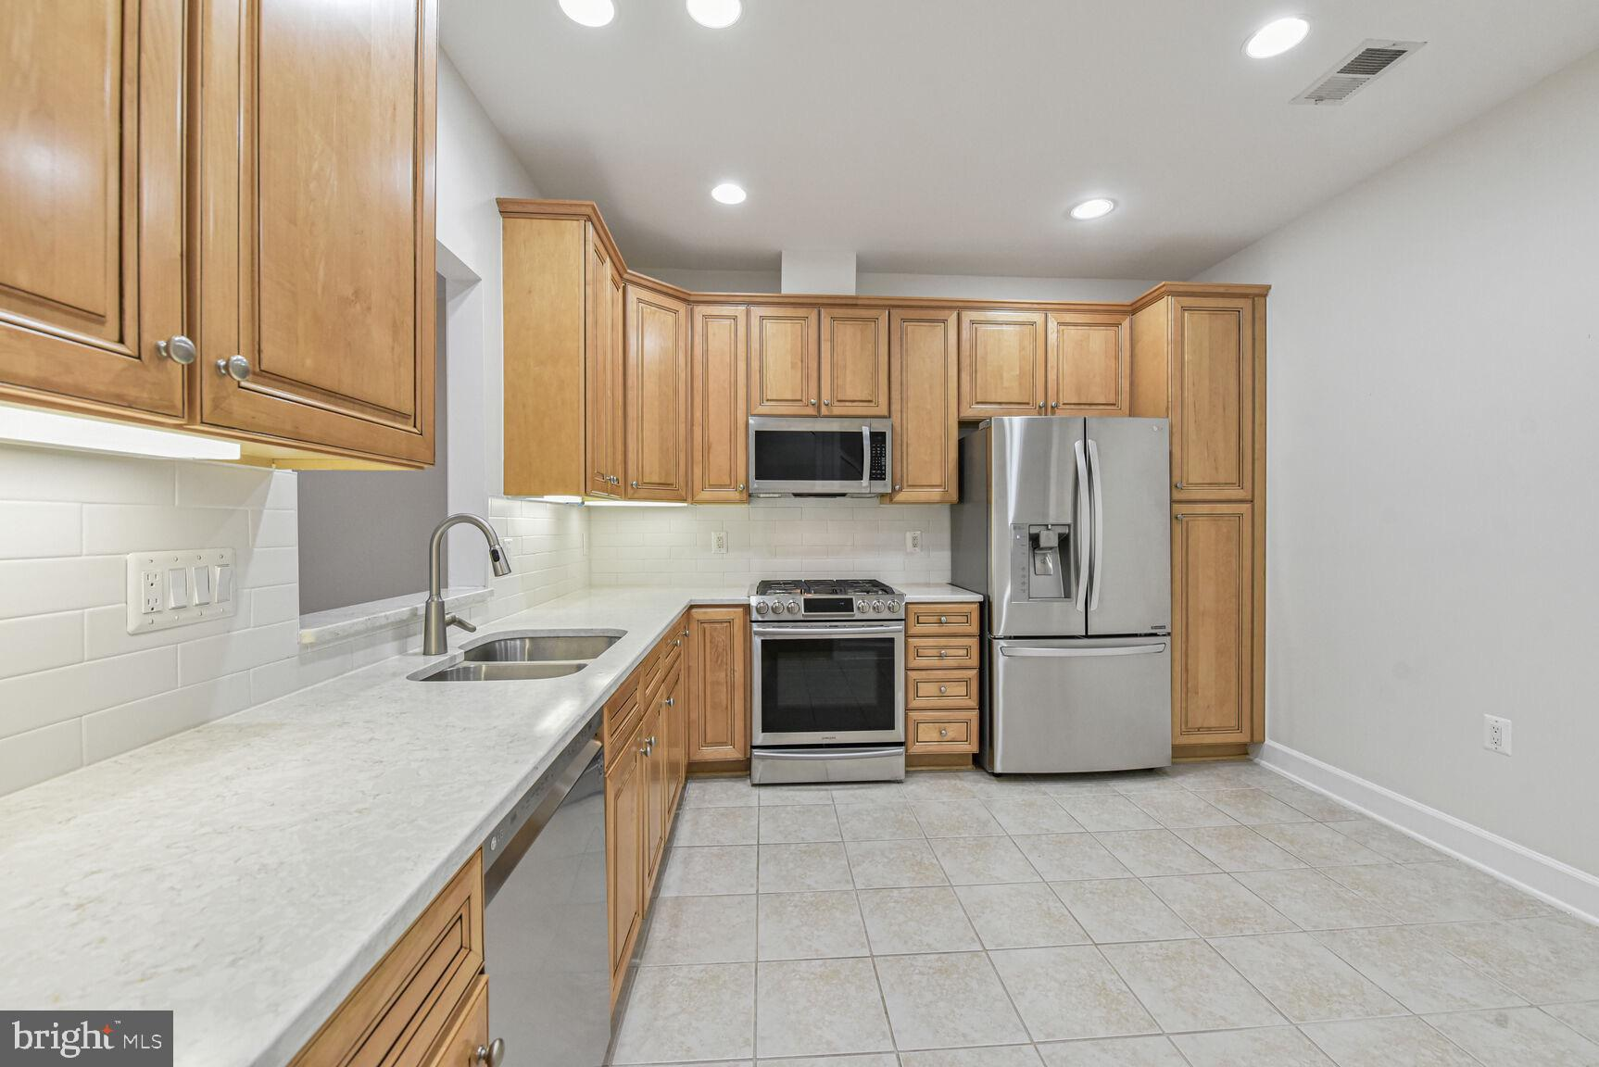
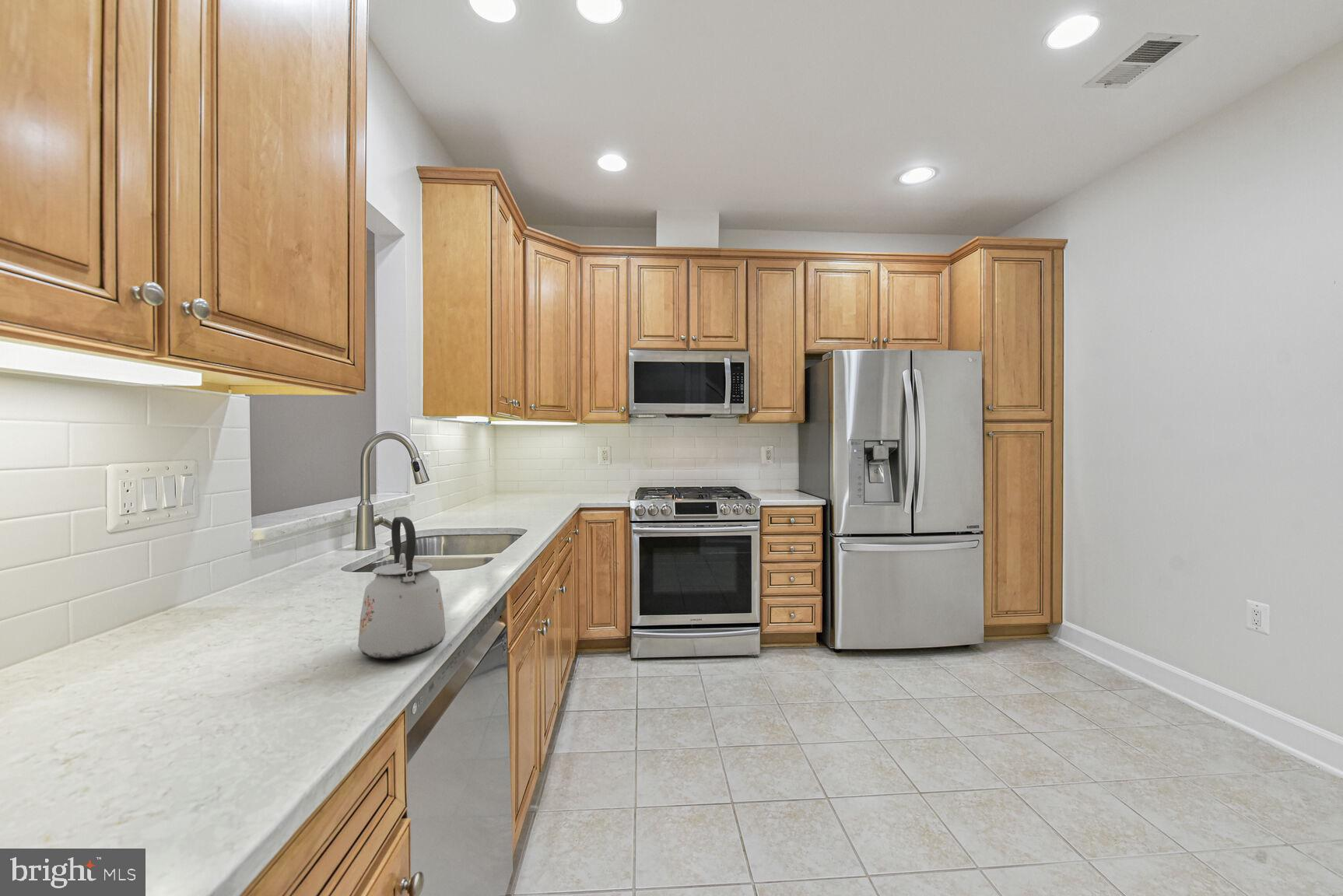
+ kettle [357,516,447,660]
